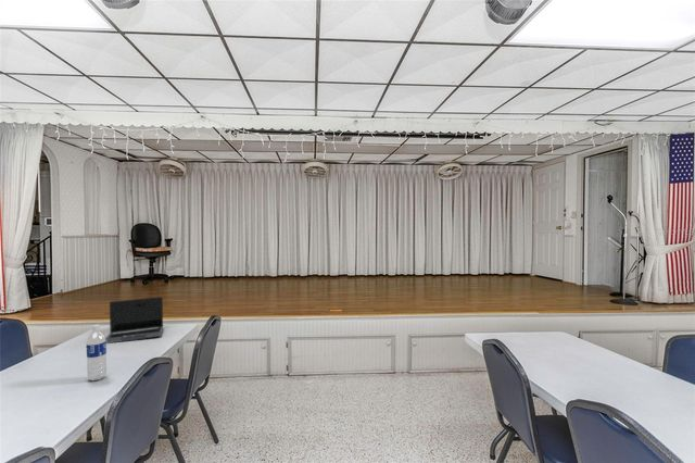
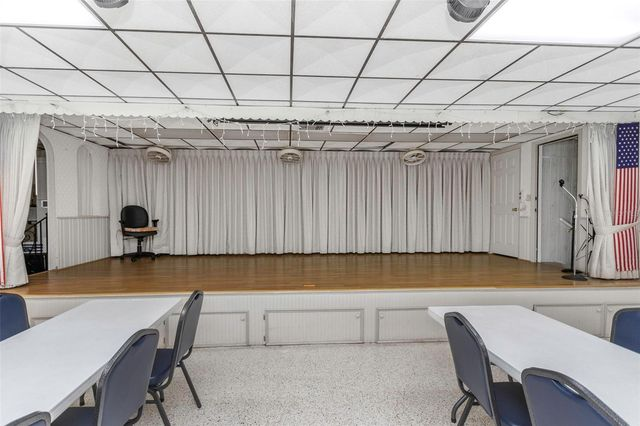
- water bottle [86,324,108,381]
- laptop [105,296,164,345]
